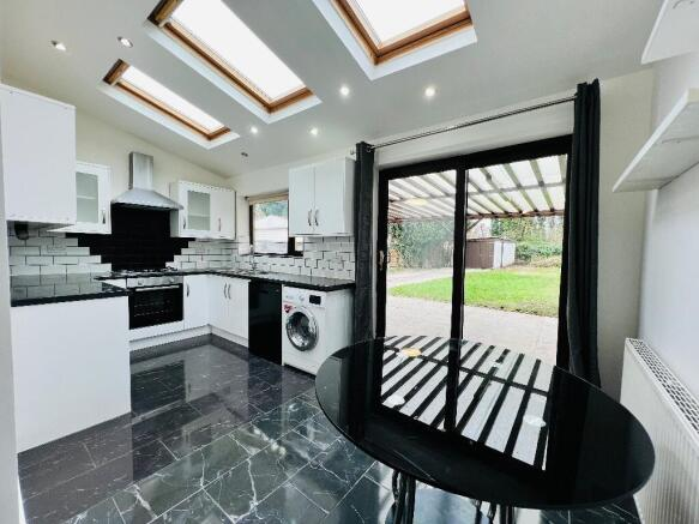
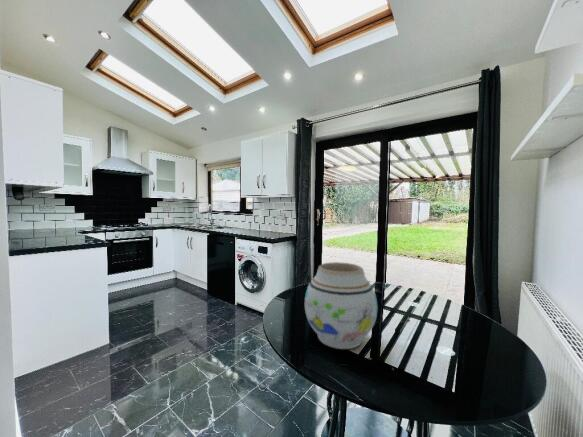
+ vase [304,261,379,350]
